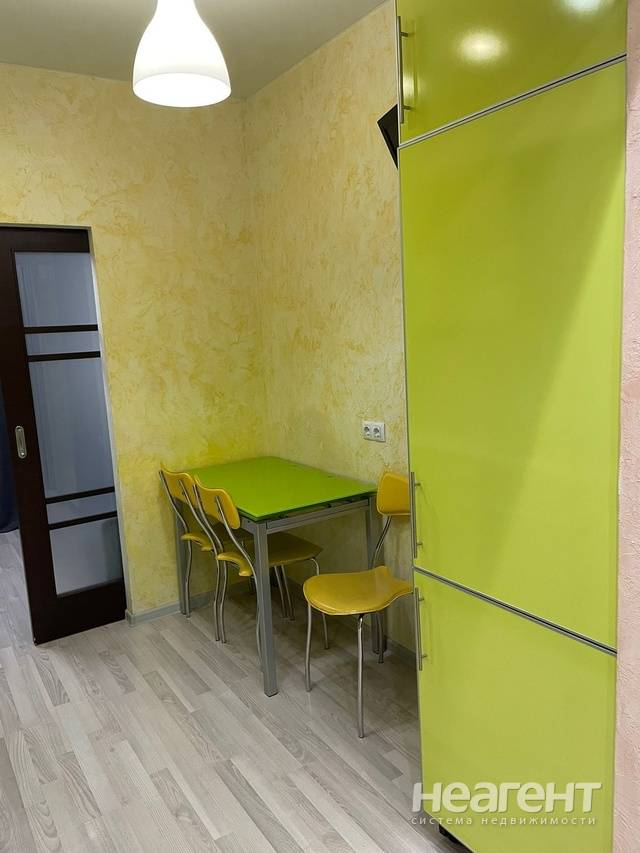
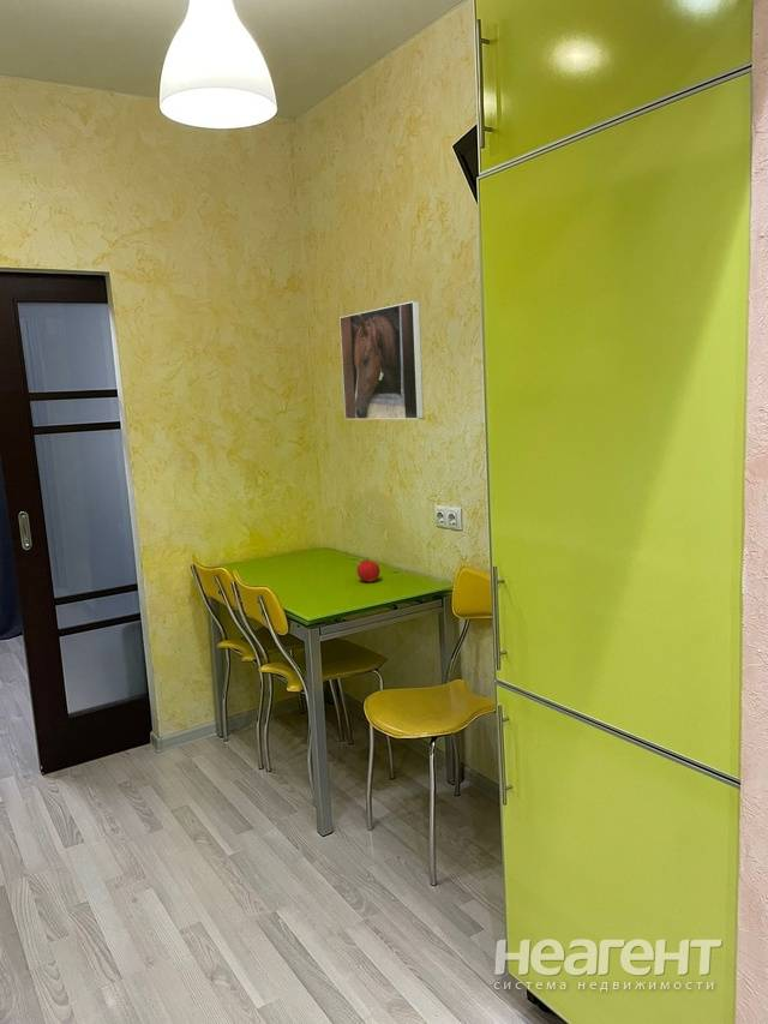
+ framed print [338,300,425,420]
+ fruit [355,557,382,582]
